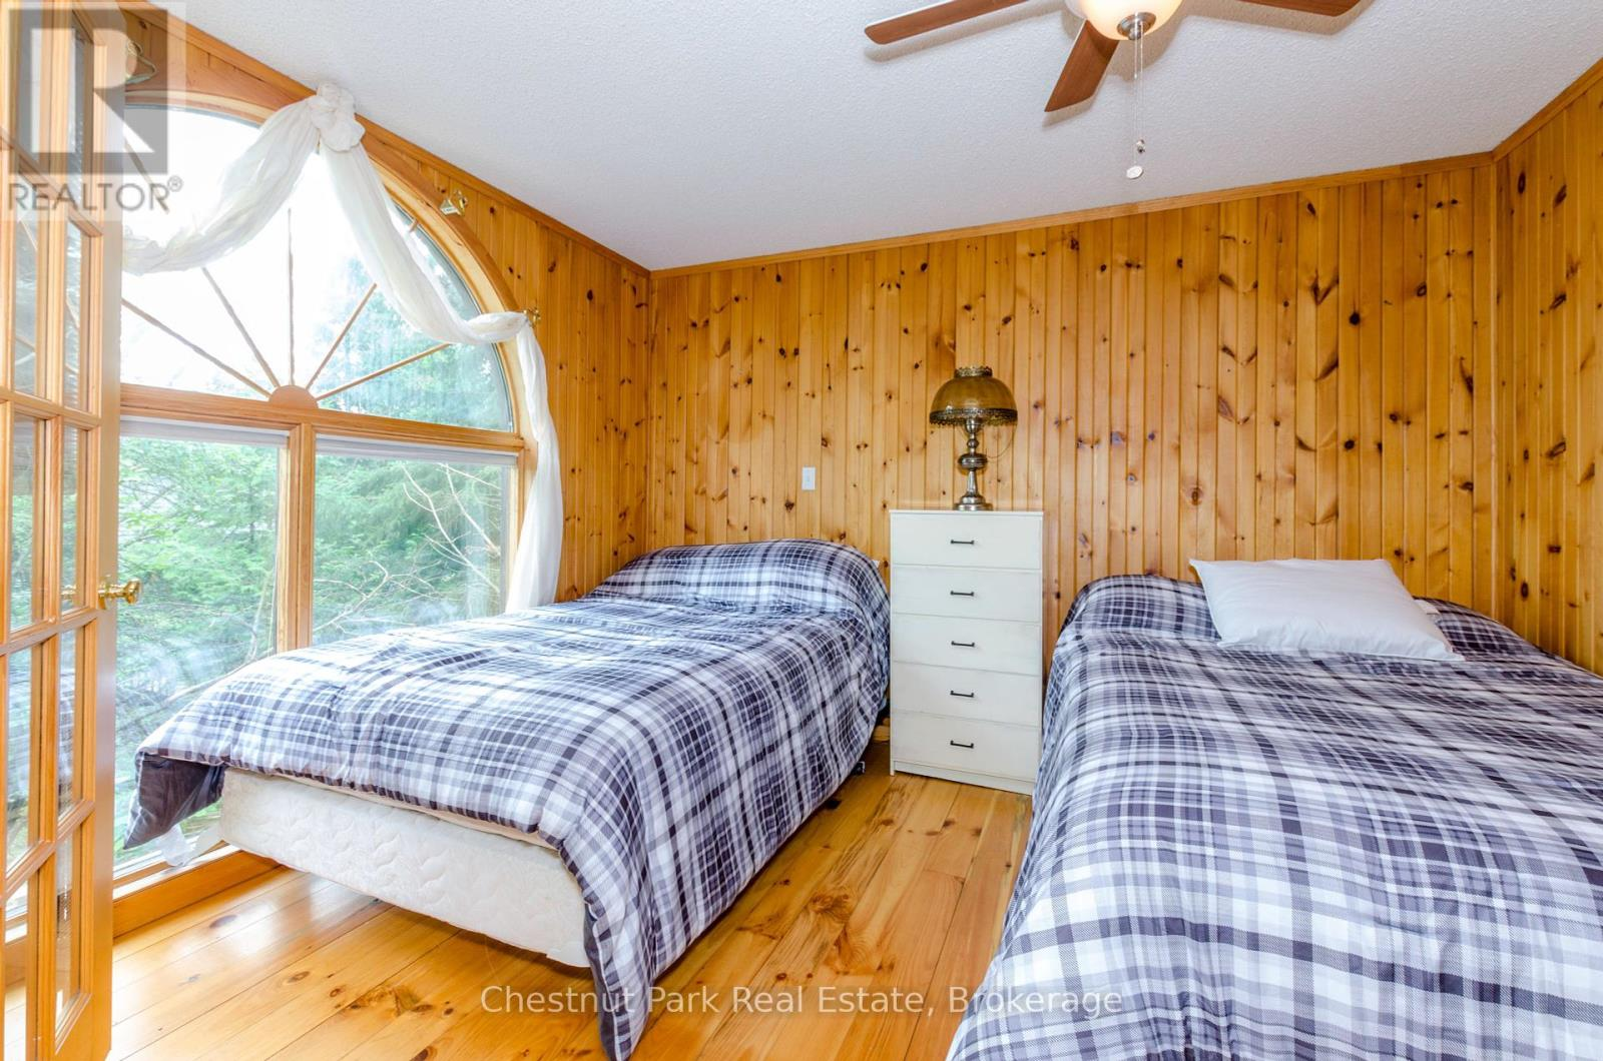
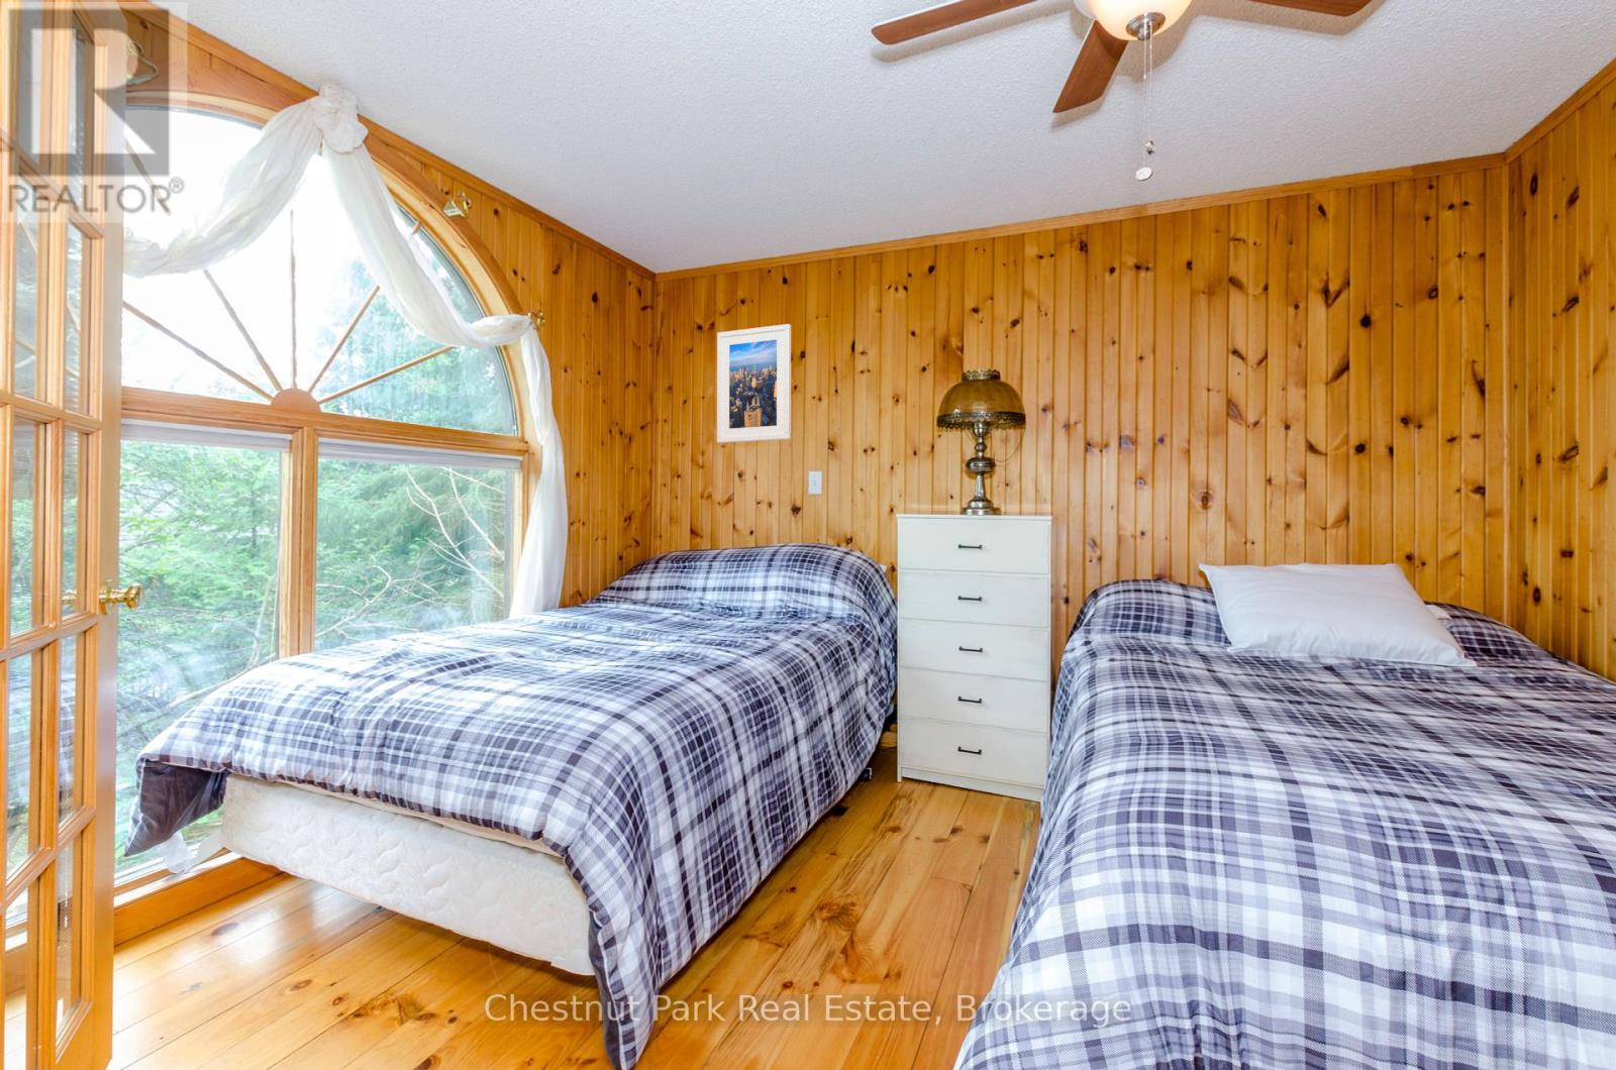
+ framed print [717,322,792,444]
